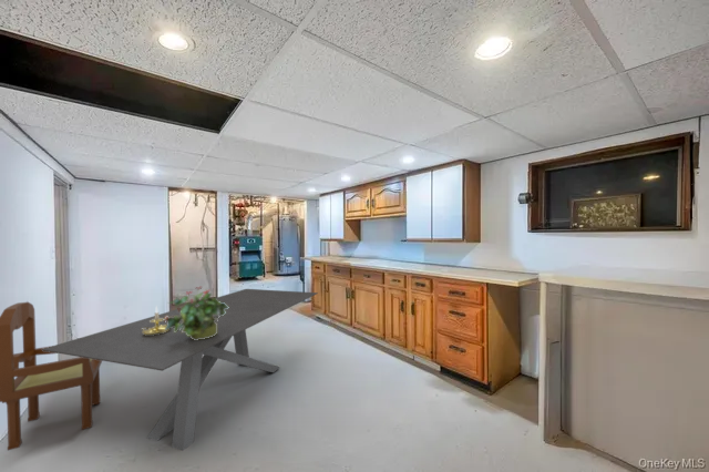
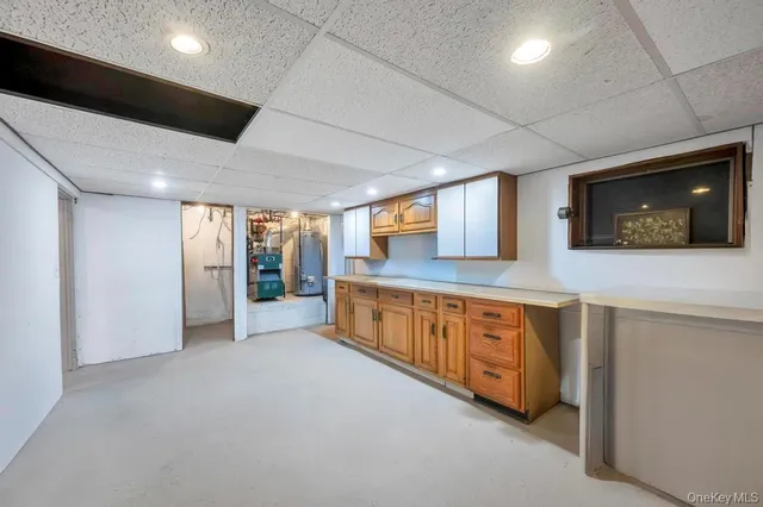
- potted plant [163,286,229,340]
- dining table [42,288,319,451]
- dining chair [0,301,103,451]
- candle holder [142,305,171,336]
